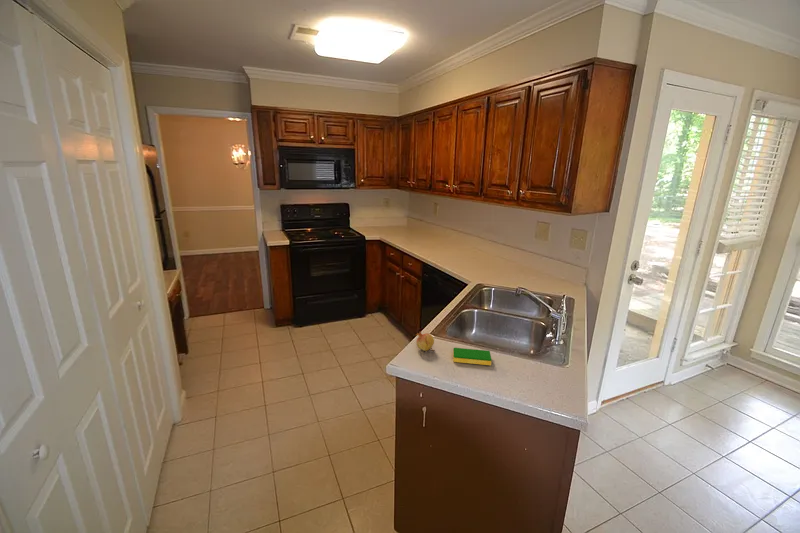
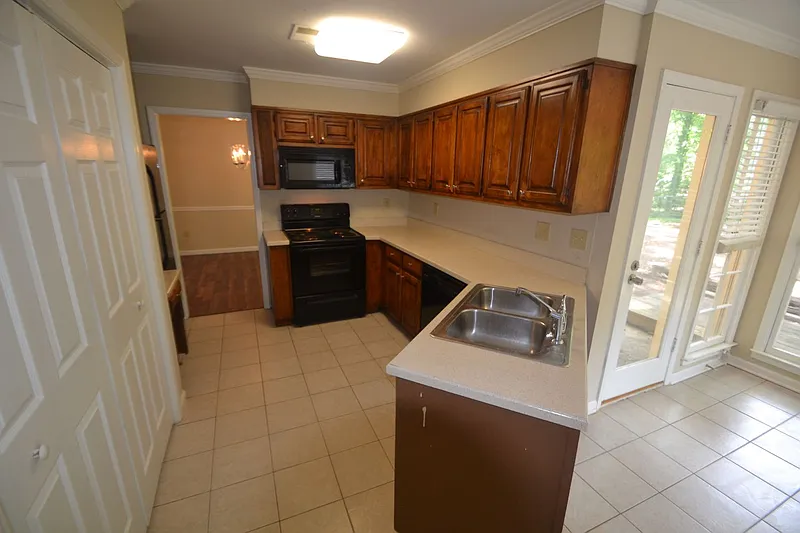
- fruit [415,330,436,352]
- dish sponge [452,347,493,366]
